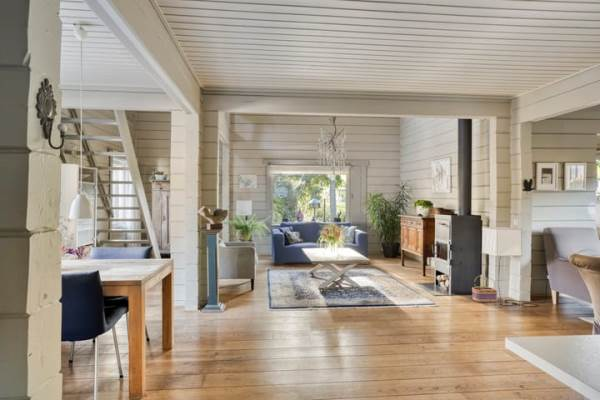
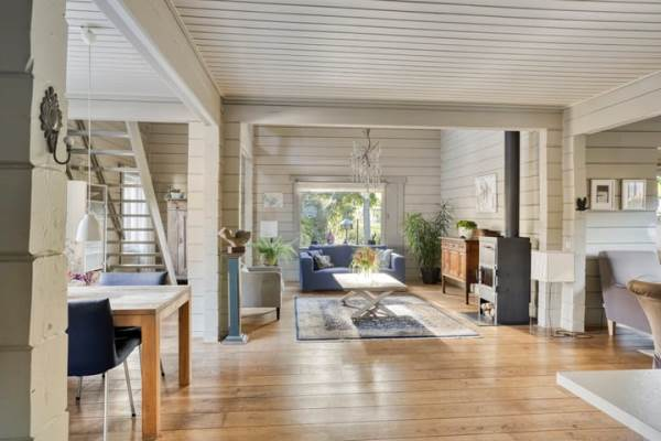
- basket [471,275,498,303]
